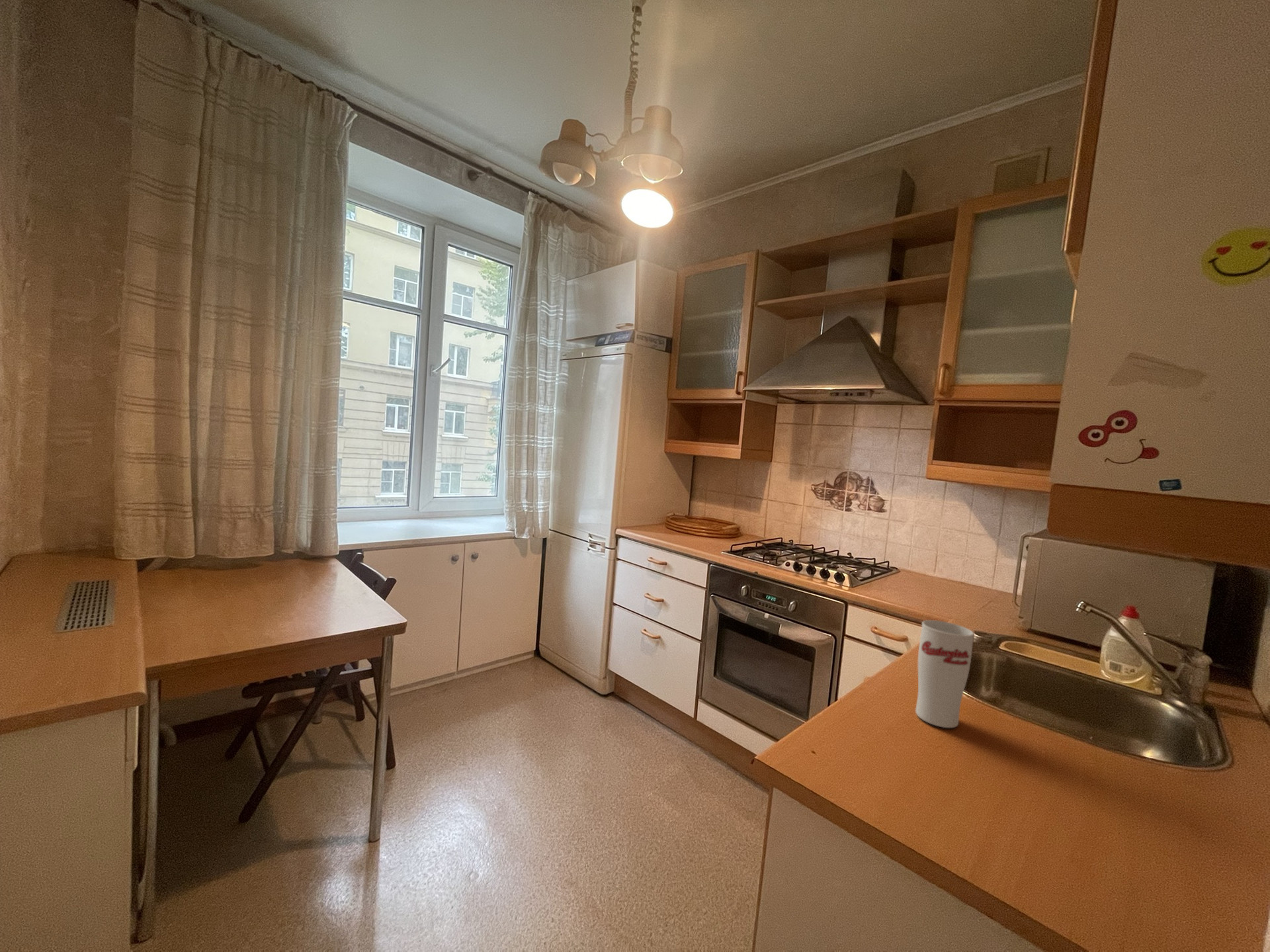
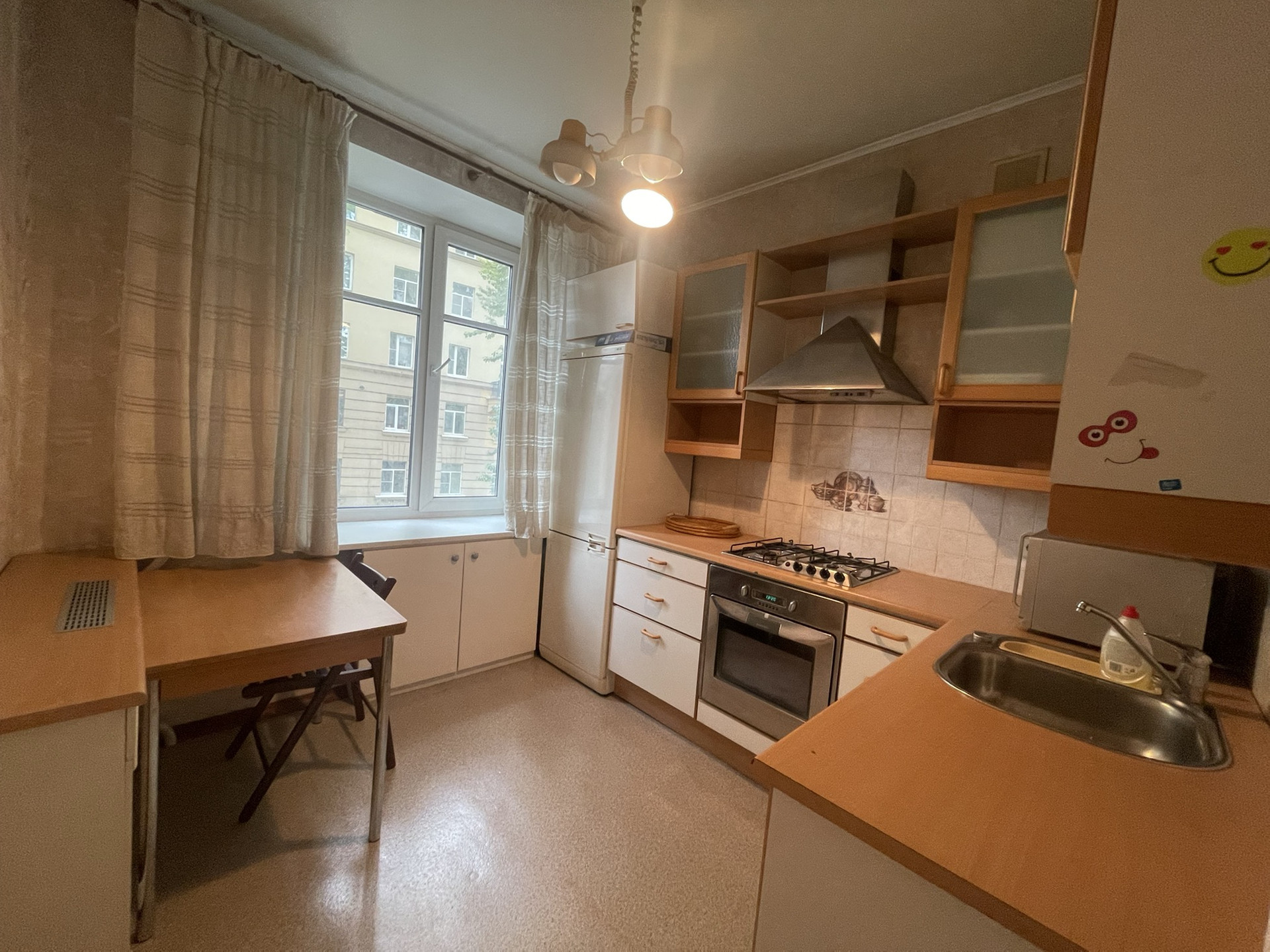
- cup [915,619,975,728]
